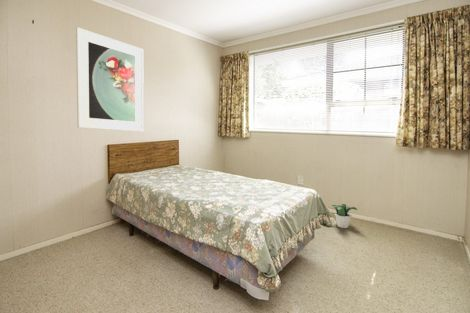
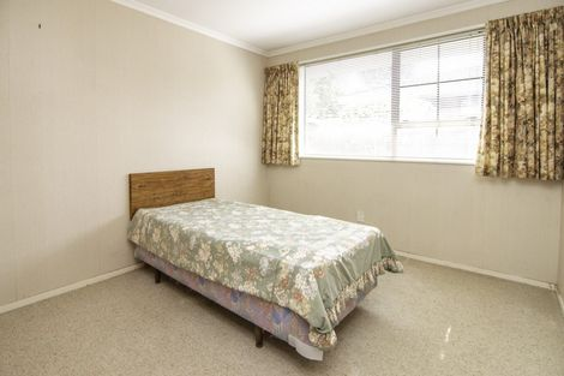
- potted plant [331,203,358,229]
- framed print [75,26,145,132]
